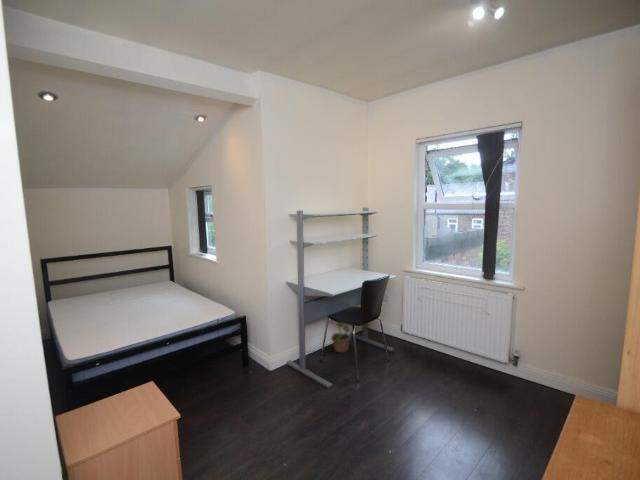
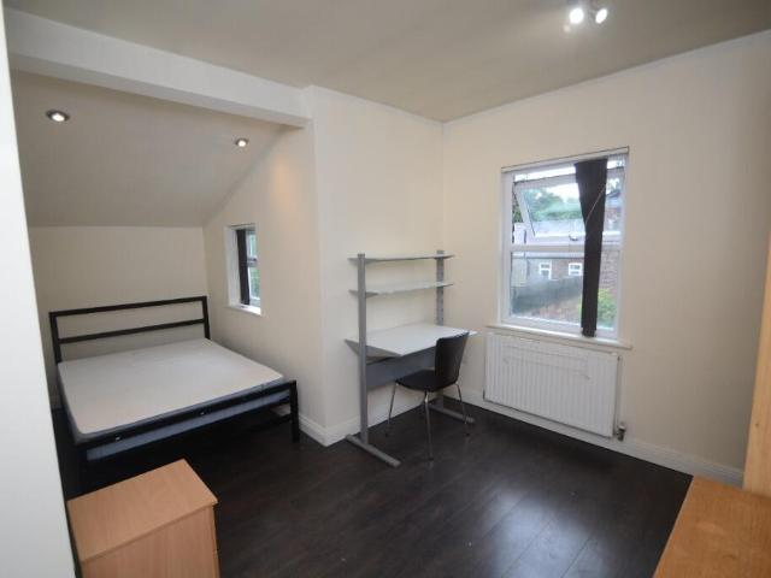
- potted plant [329,321,353,354]
